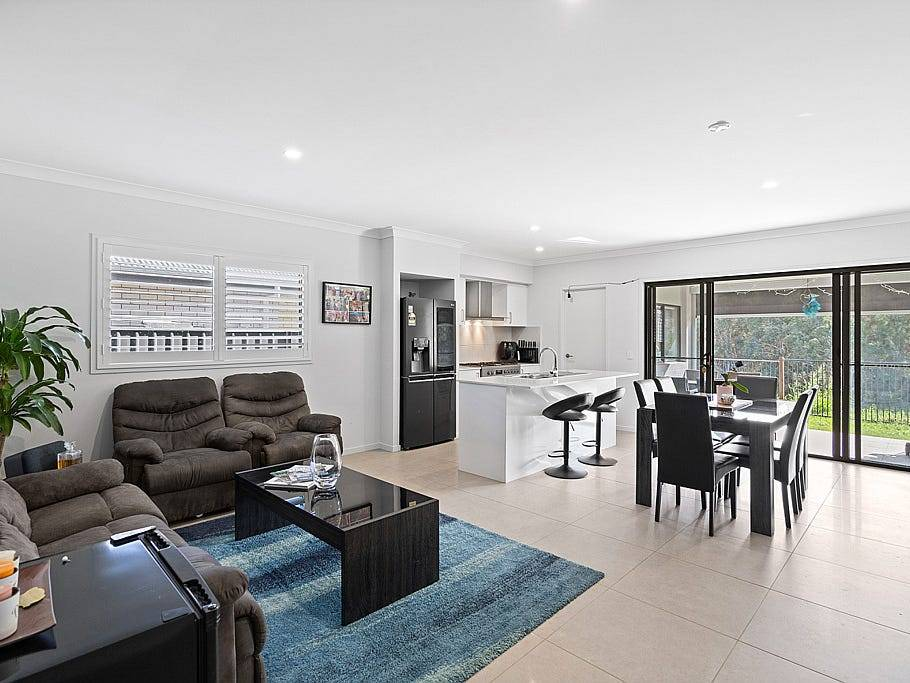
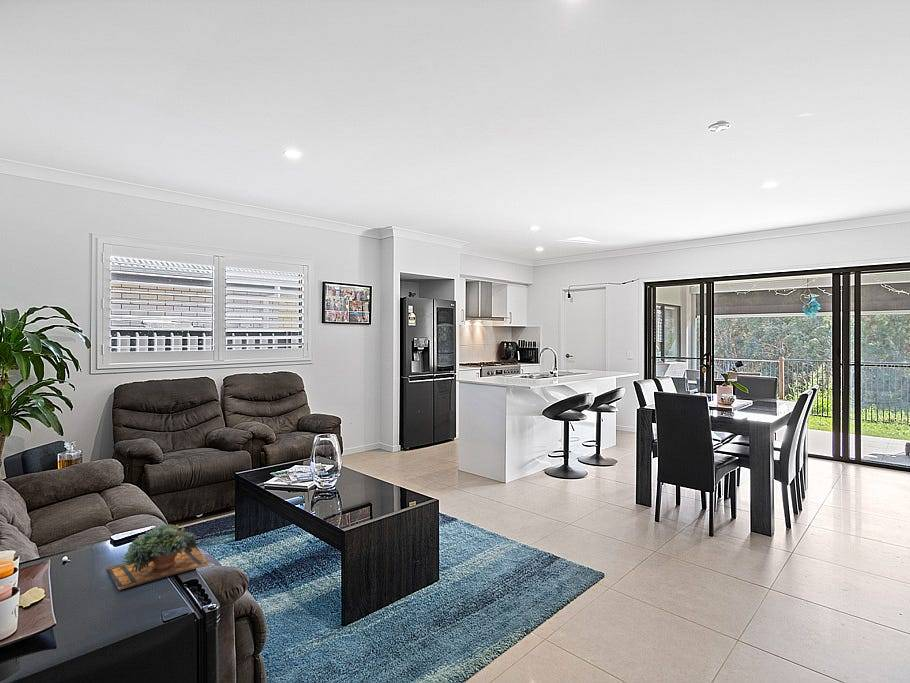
+ succulent plant [105,523,210,591]
